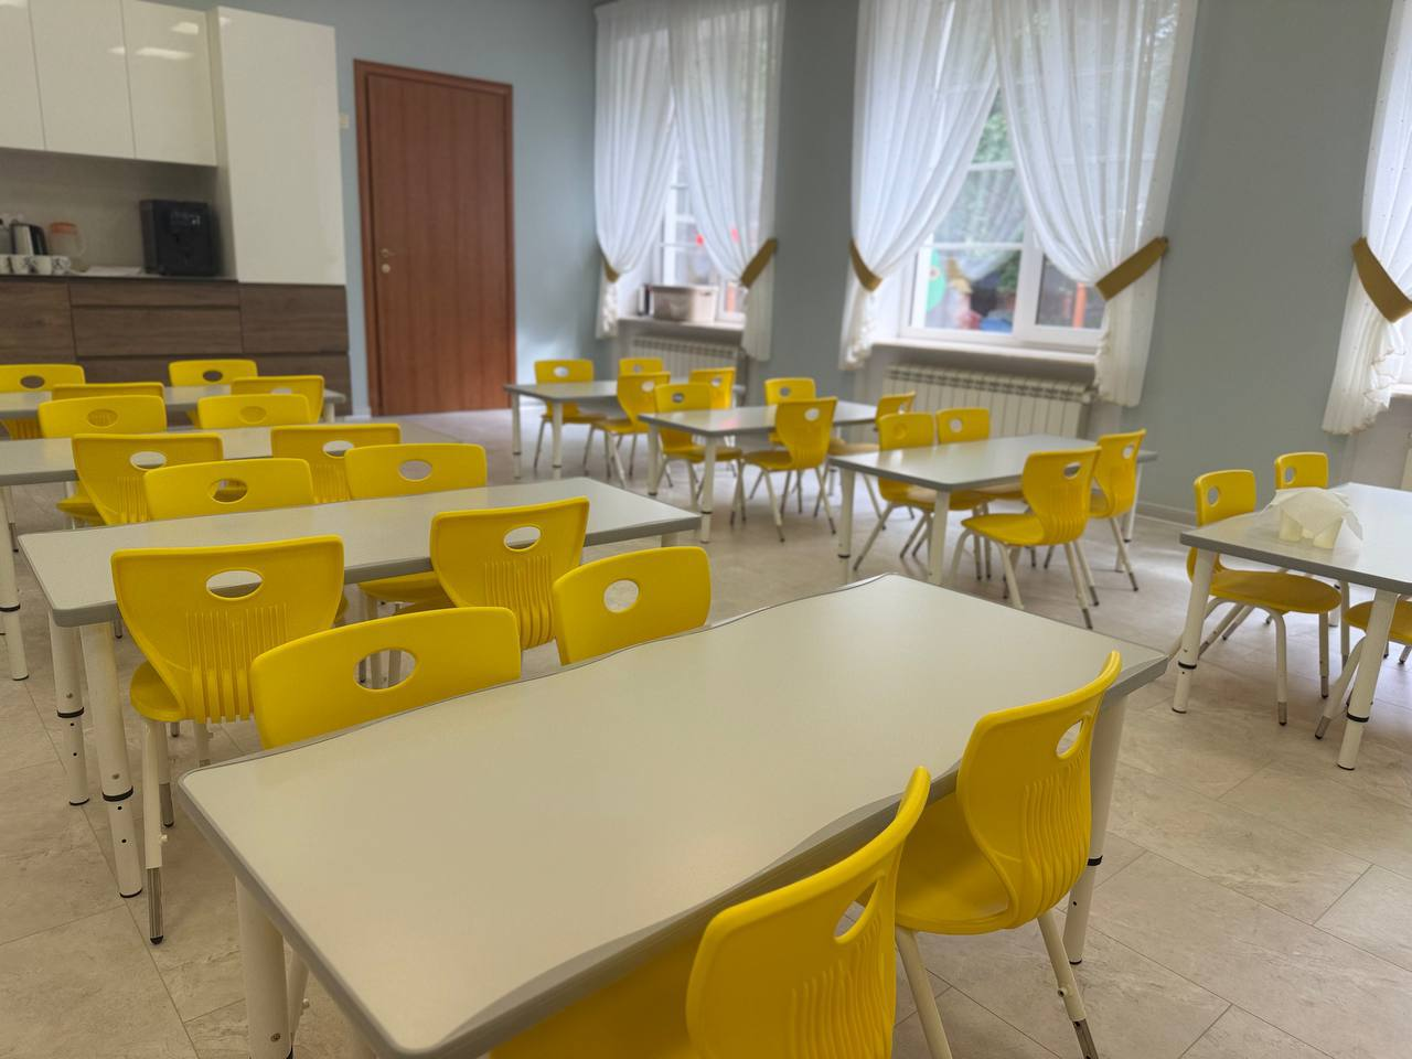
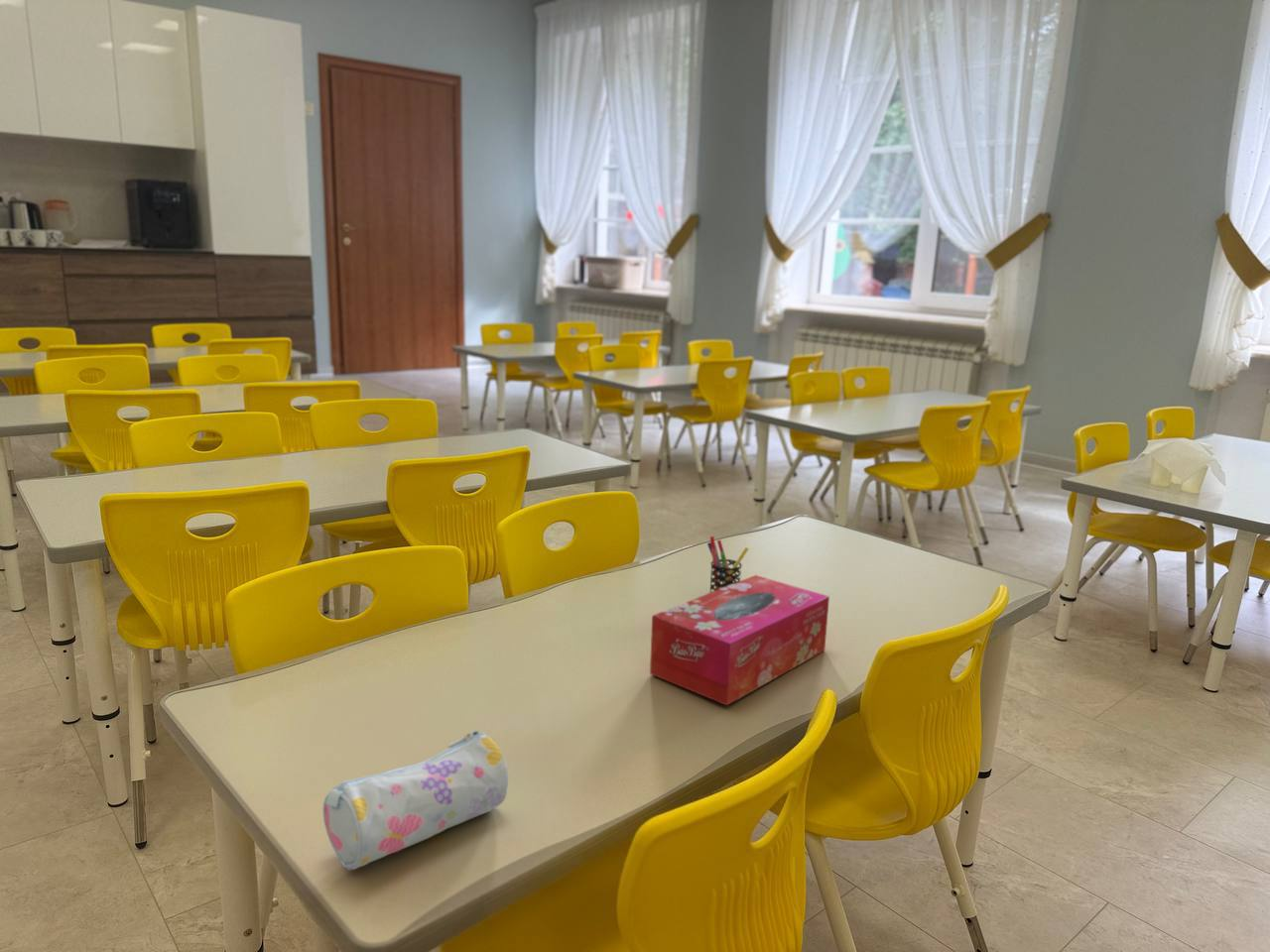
+ tissue box [649,574,830,707]
+ pen holder [706,535,750,593]
+ pencil case [322,730,509,871]
